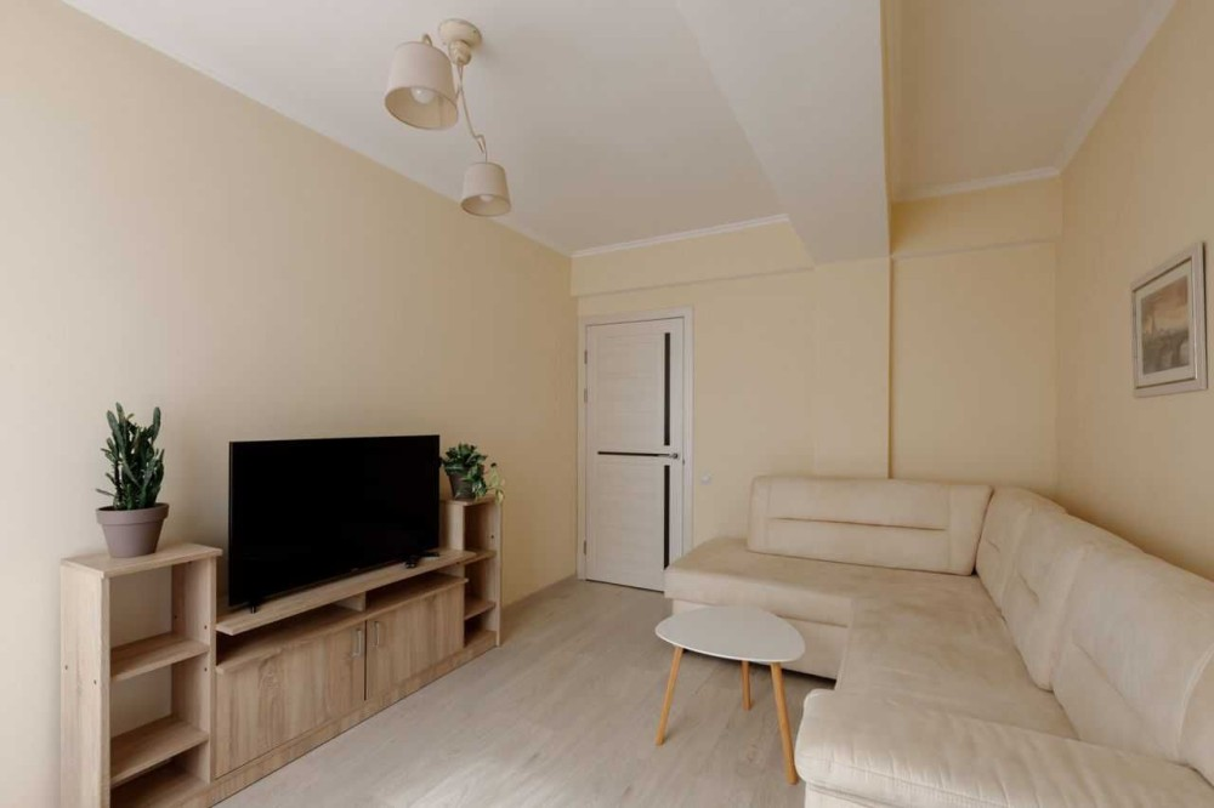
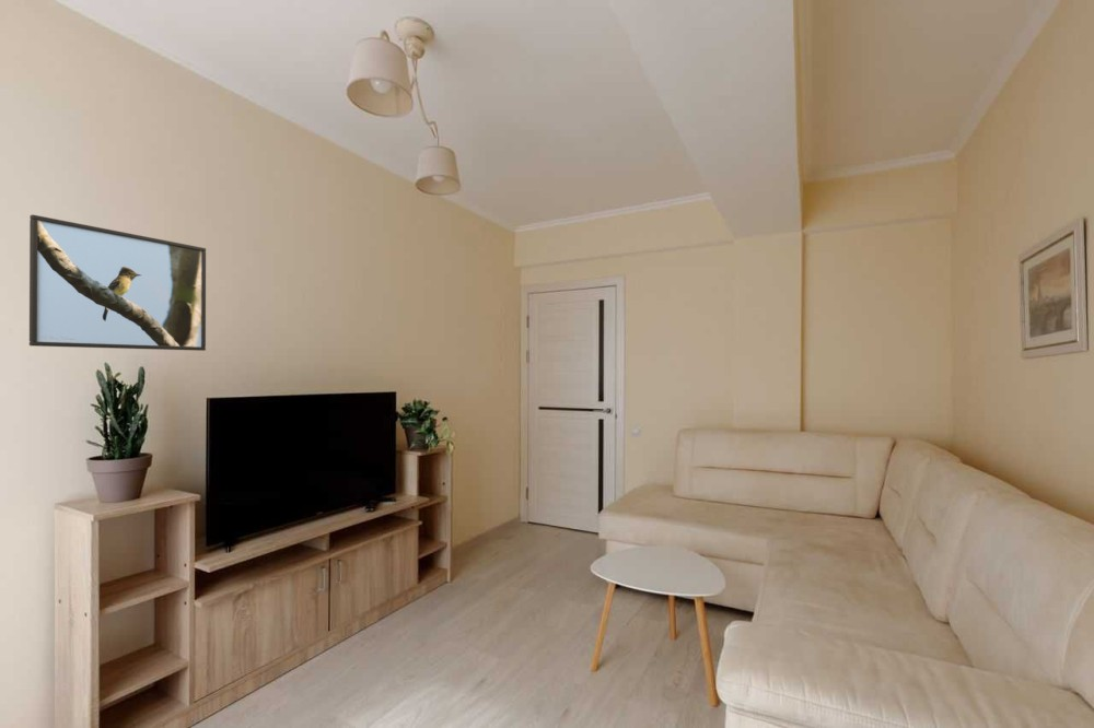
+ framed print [28,213,207,352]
